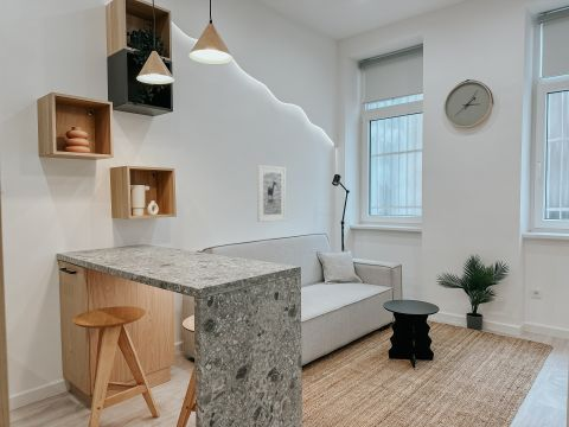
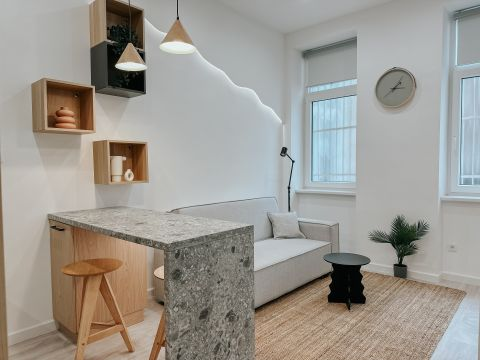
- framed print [256,164,287,223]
